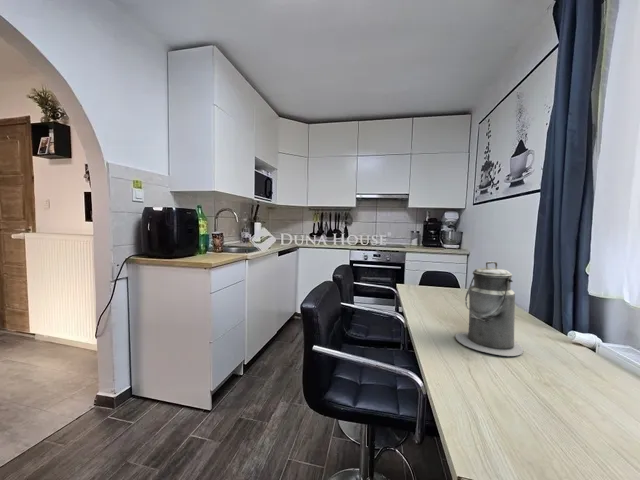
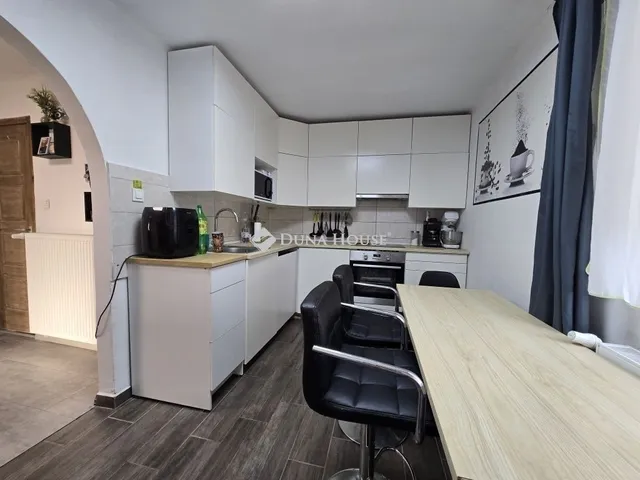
- canister [454,261,524,358]
